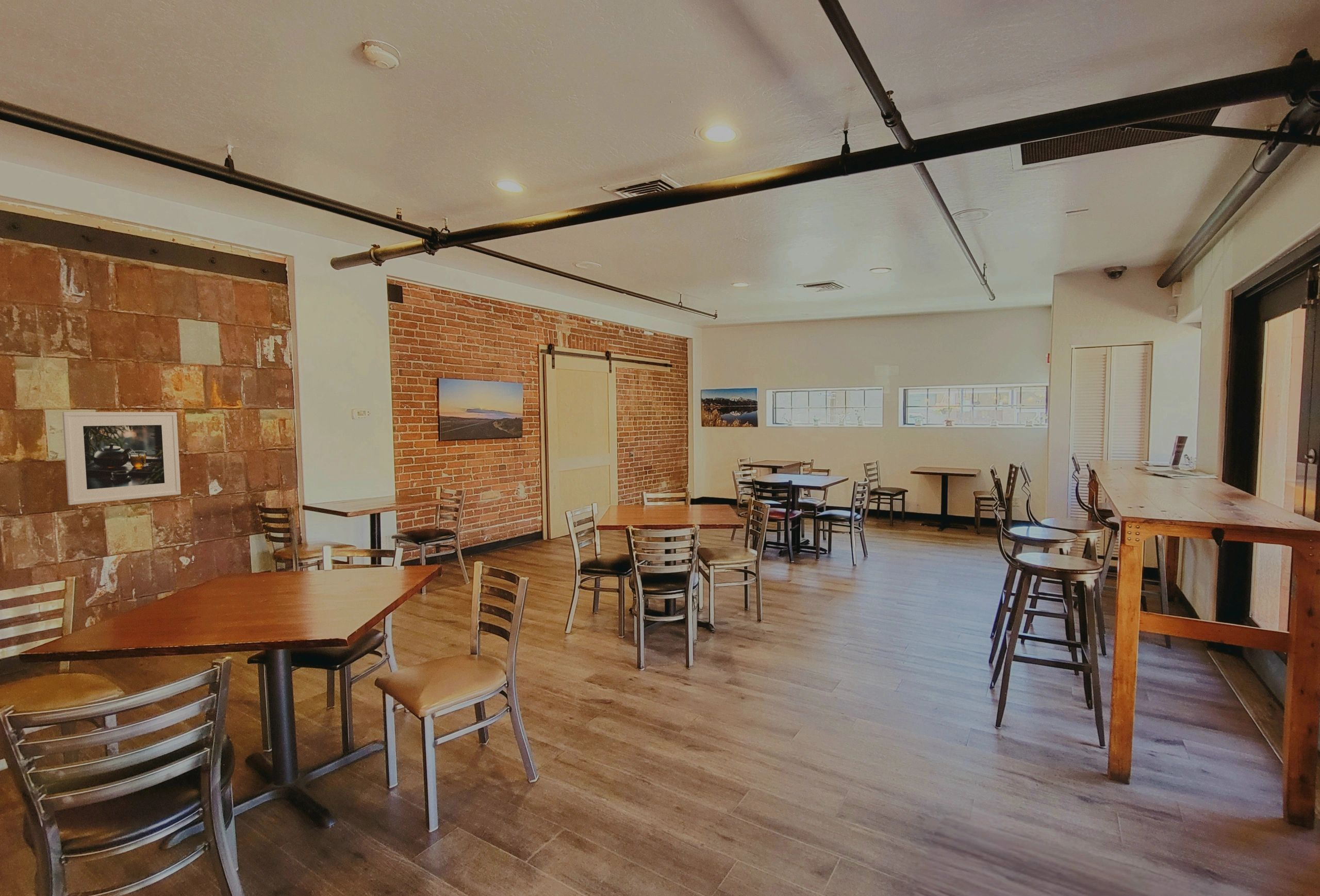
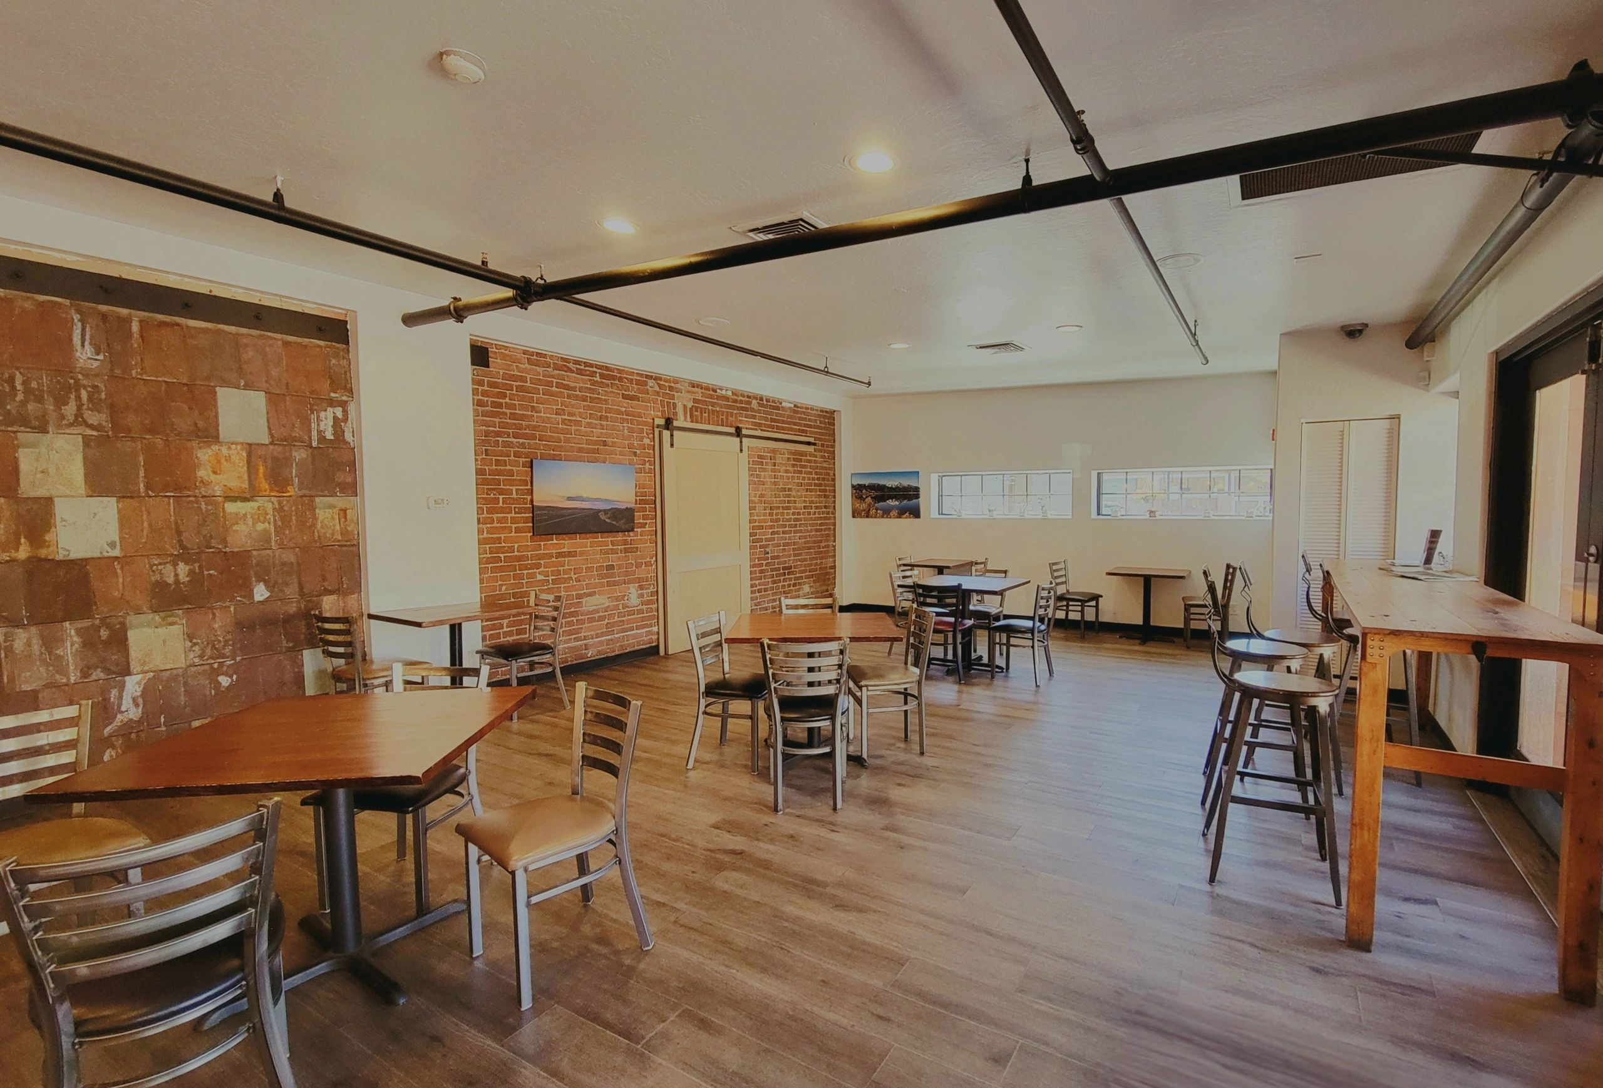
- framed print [62,411,182,505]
